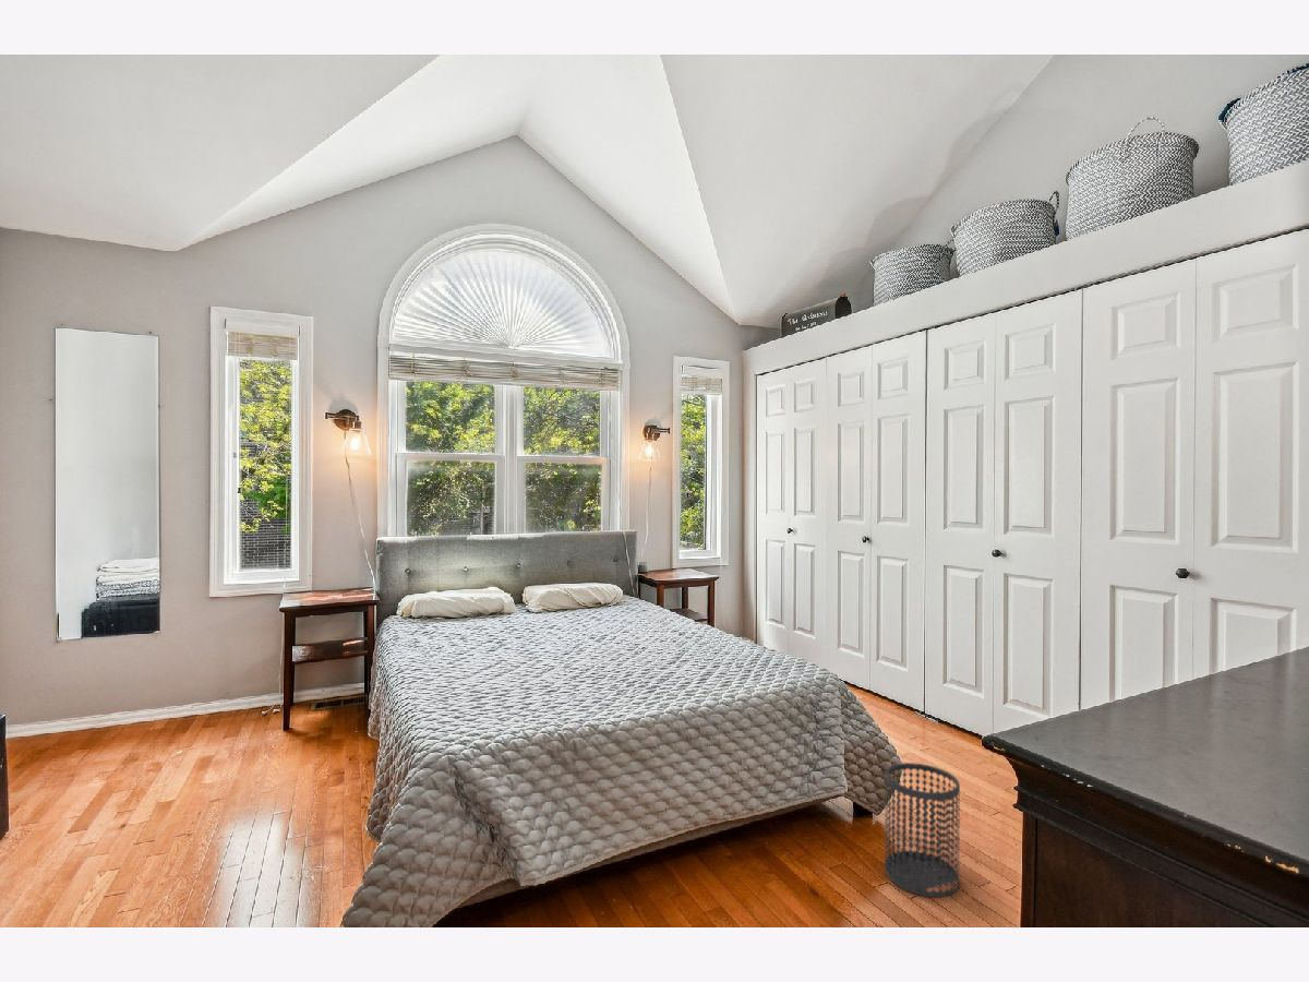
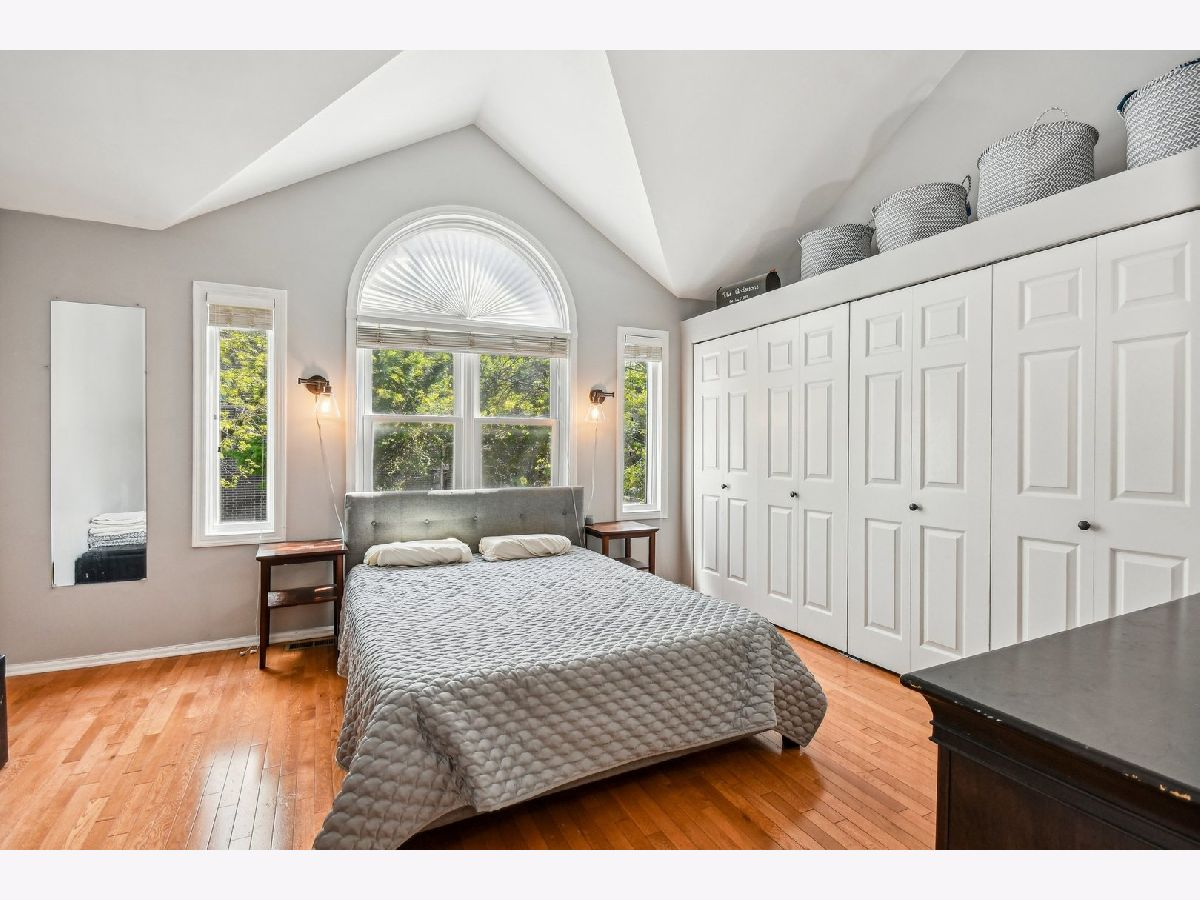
- wastebasket [884,762,961,898]
